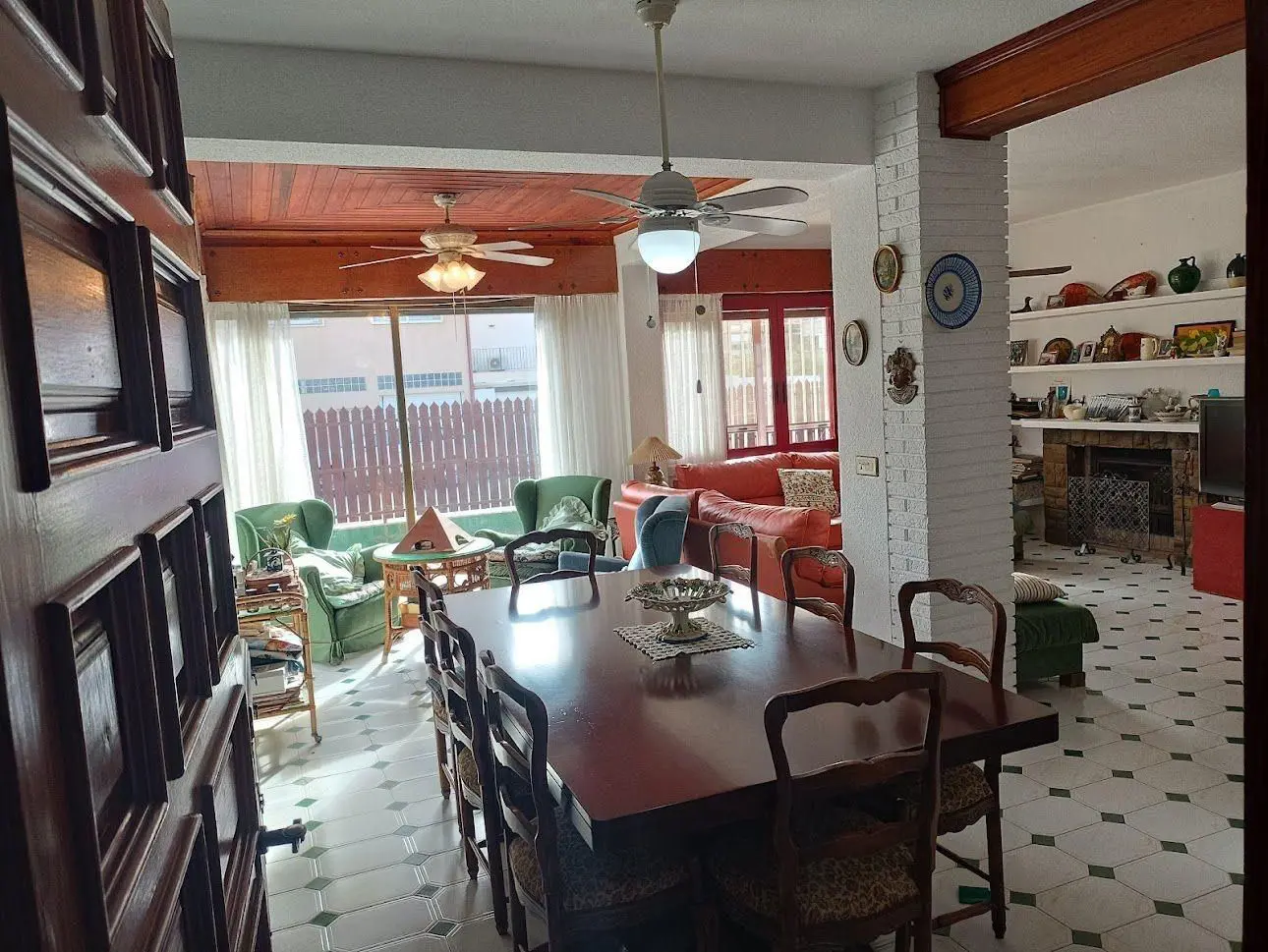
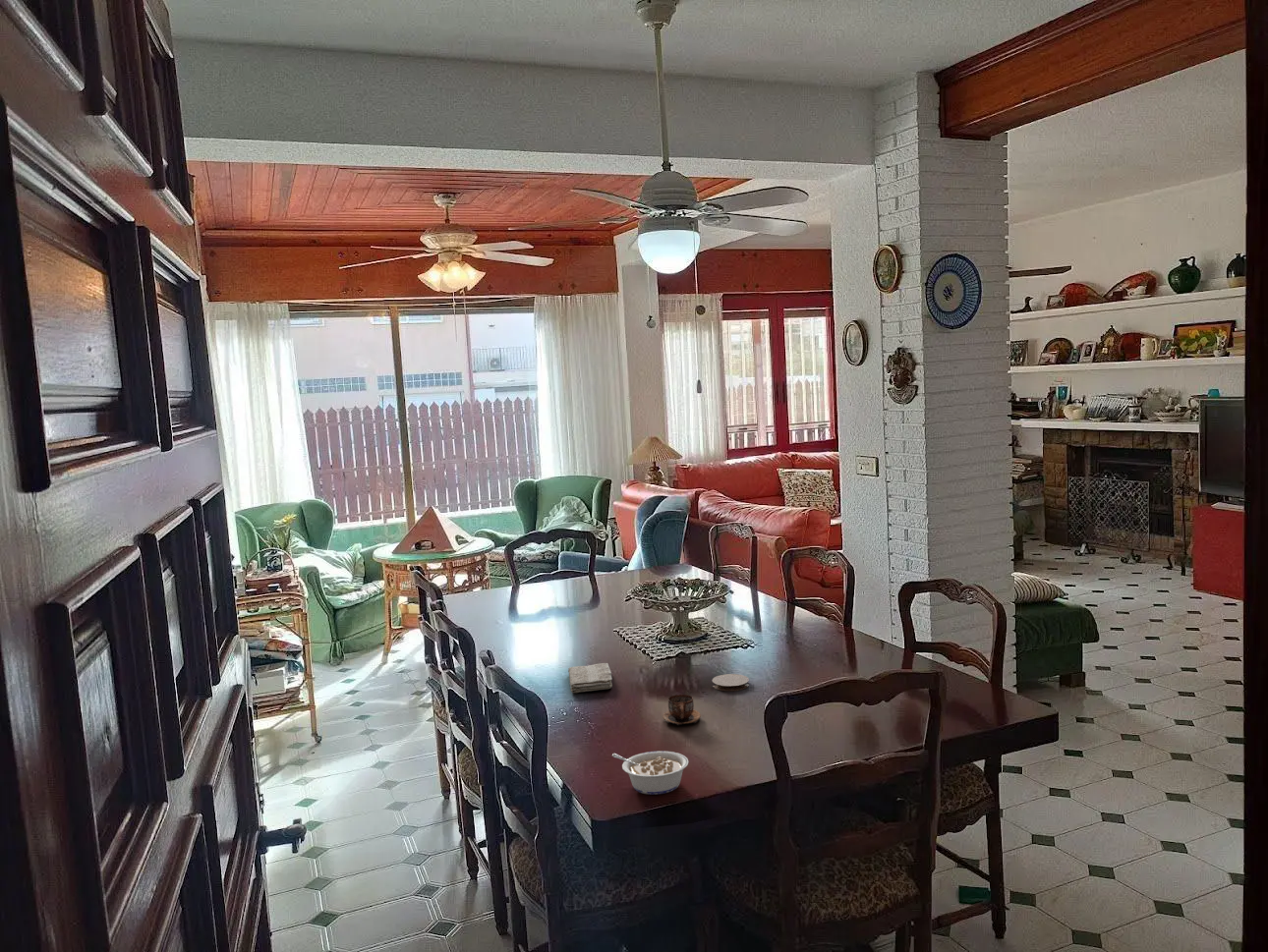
+ coaster [712,673,750,692]
+ legume [611,751,689,796]
+ cup [663,694,702,726]
+ washcloth [567,662,613,694]
